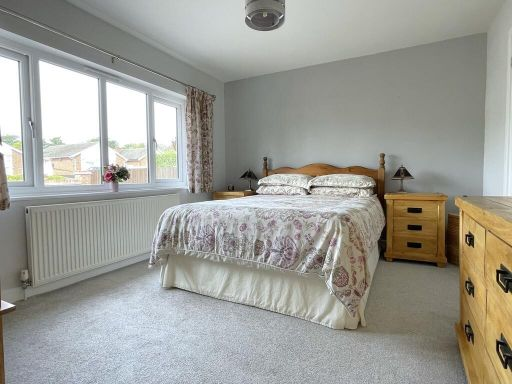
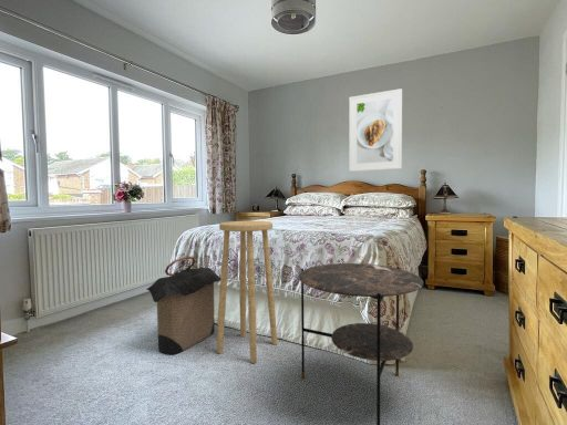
+ side table [297,262,424,425]
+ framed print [349,87,403,173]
+ stool [216,220,278,364]
+ laundry hamper [145,255,220,355]
